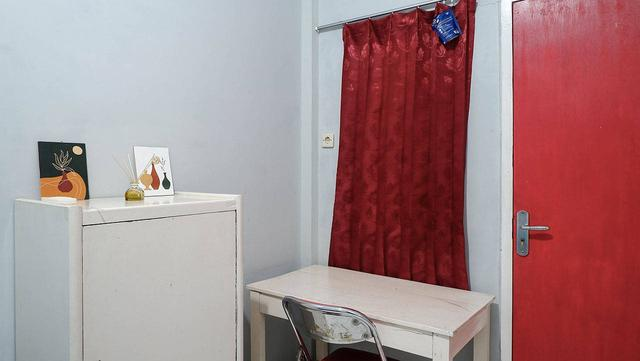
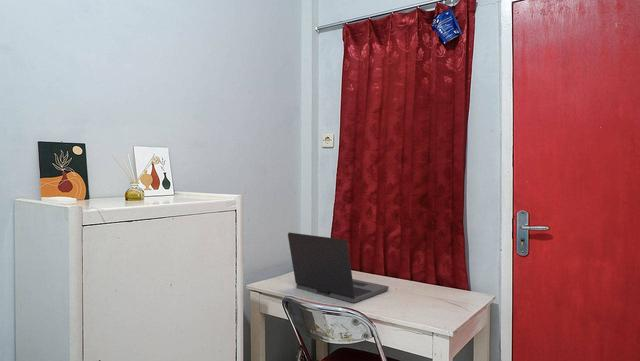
+ laptop [287,232,390,304]
